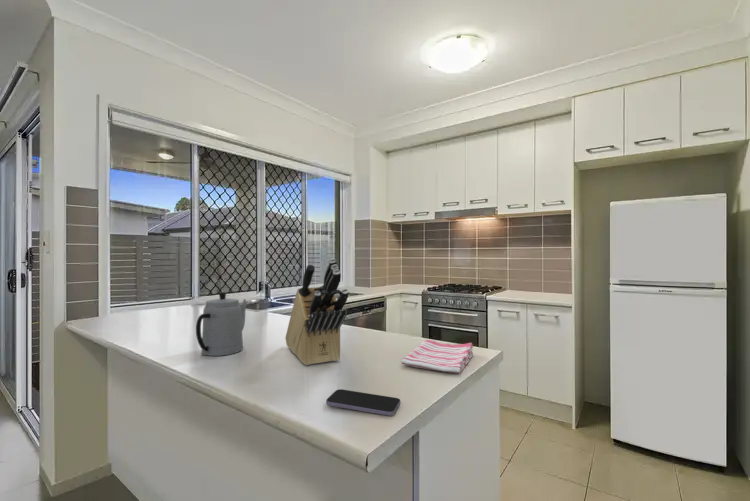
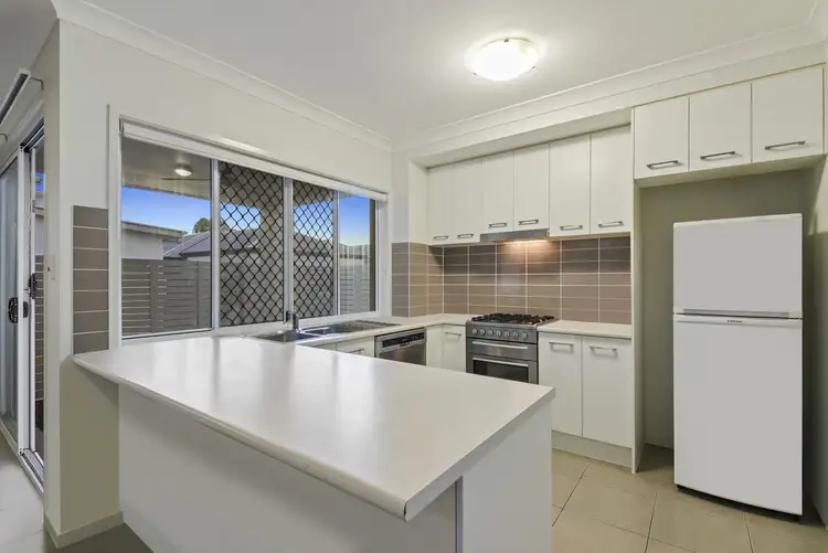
- smartphone [325,388,401,417]
- knife block [284,257,349,366]
- teapot [195,291,248,357]
- dish towel [400,339,474,375]
